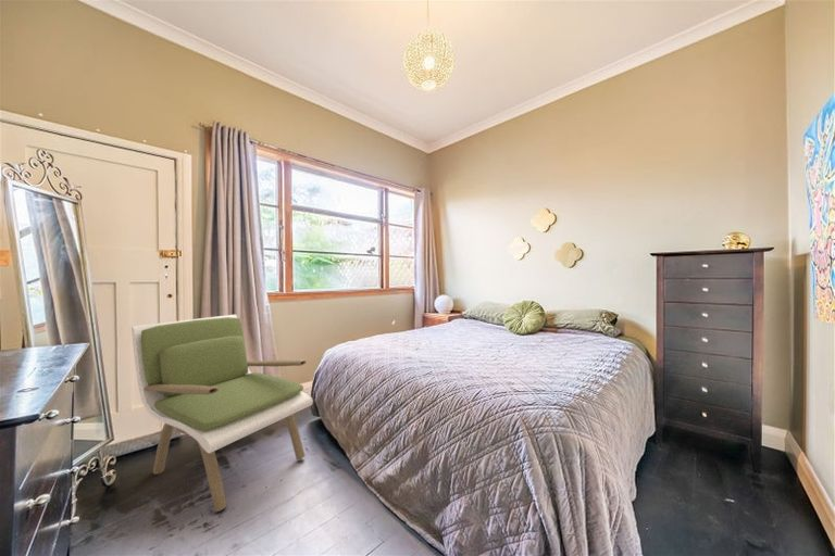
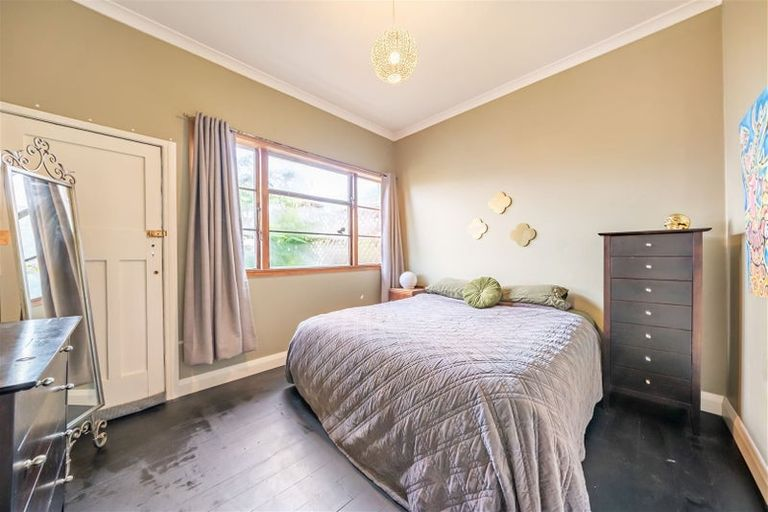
- armchair [130,314,314,514]
